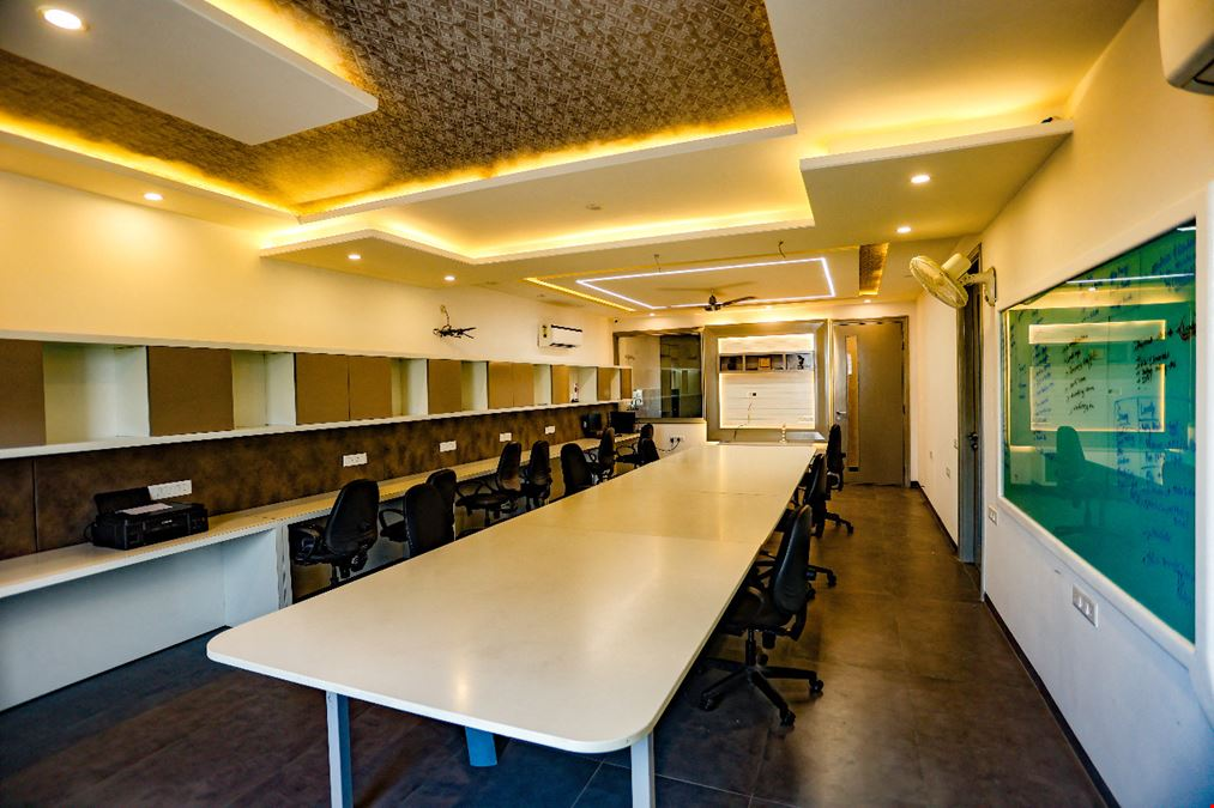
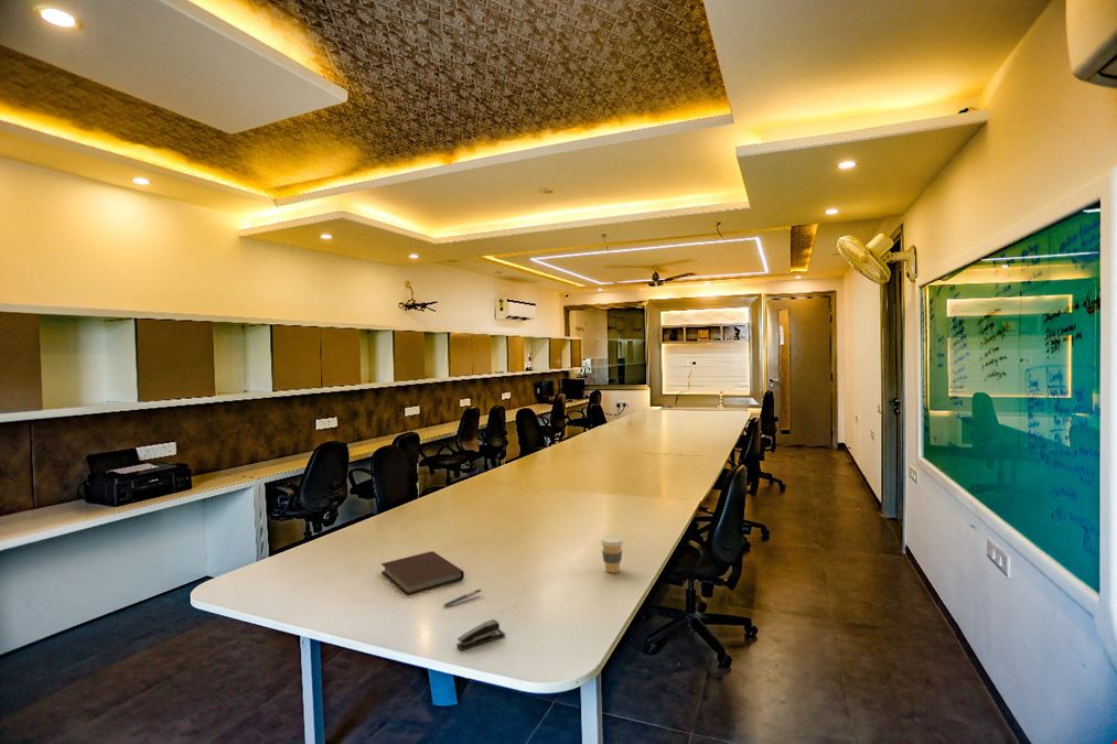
+ stapler [455,618,506,651]
+ notebook [380,550,465,596]
+ pen [442,587,483,607]
+ coffee cup [600,535,625,573]
